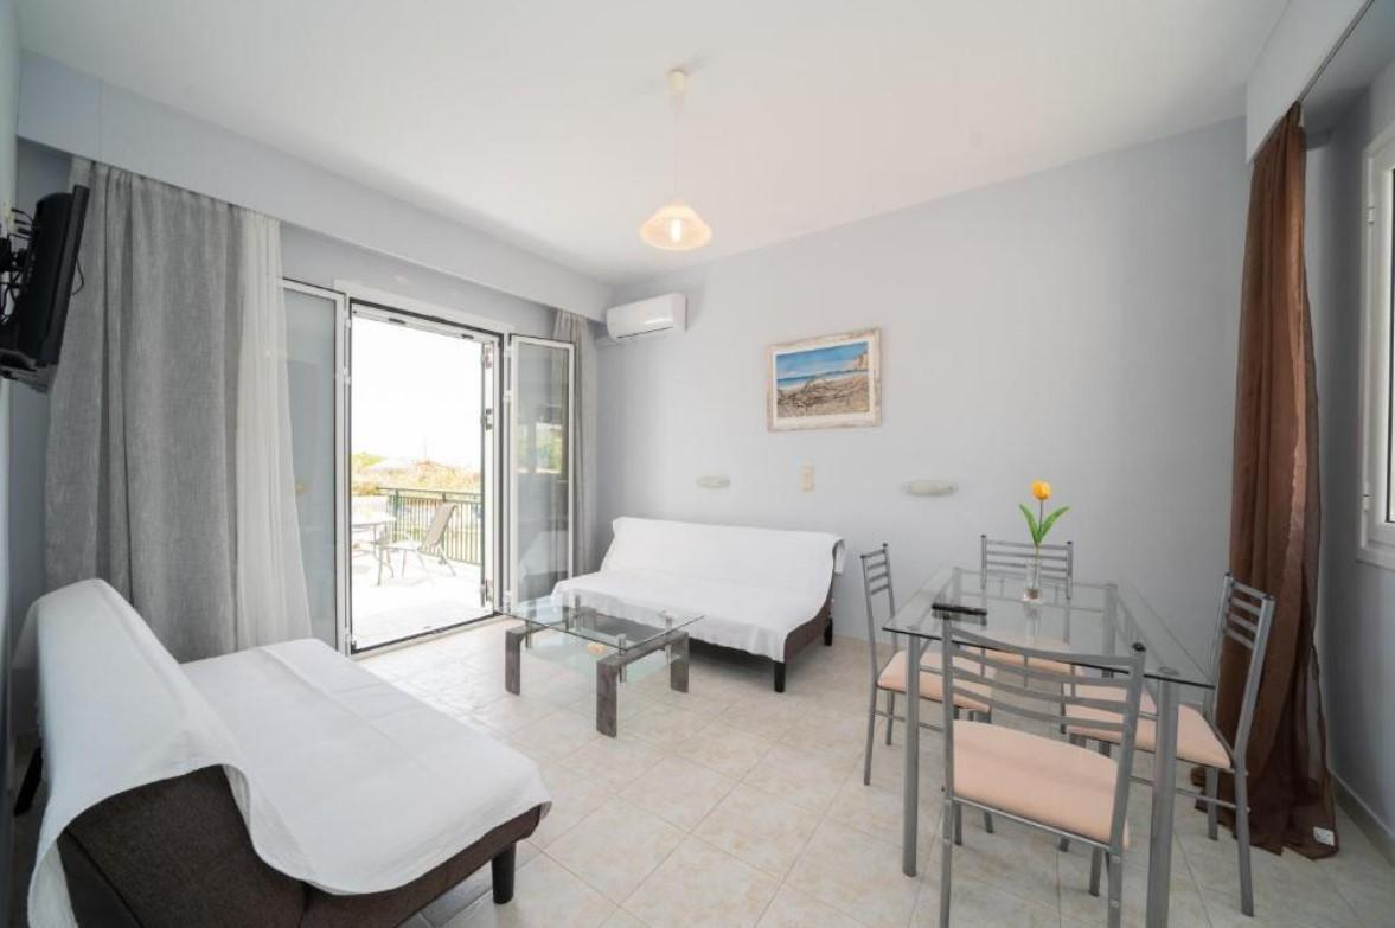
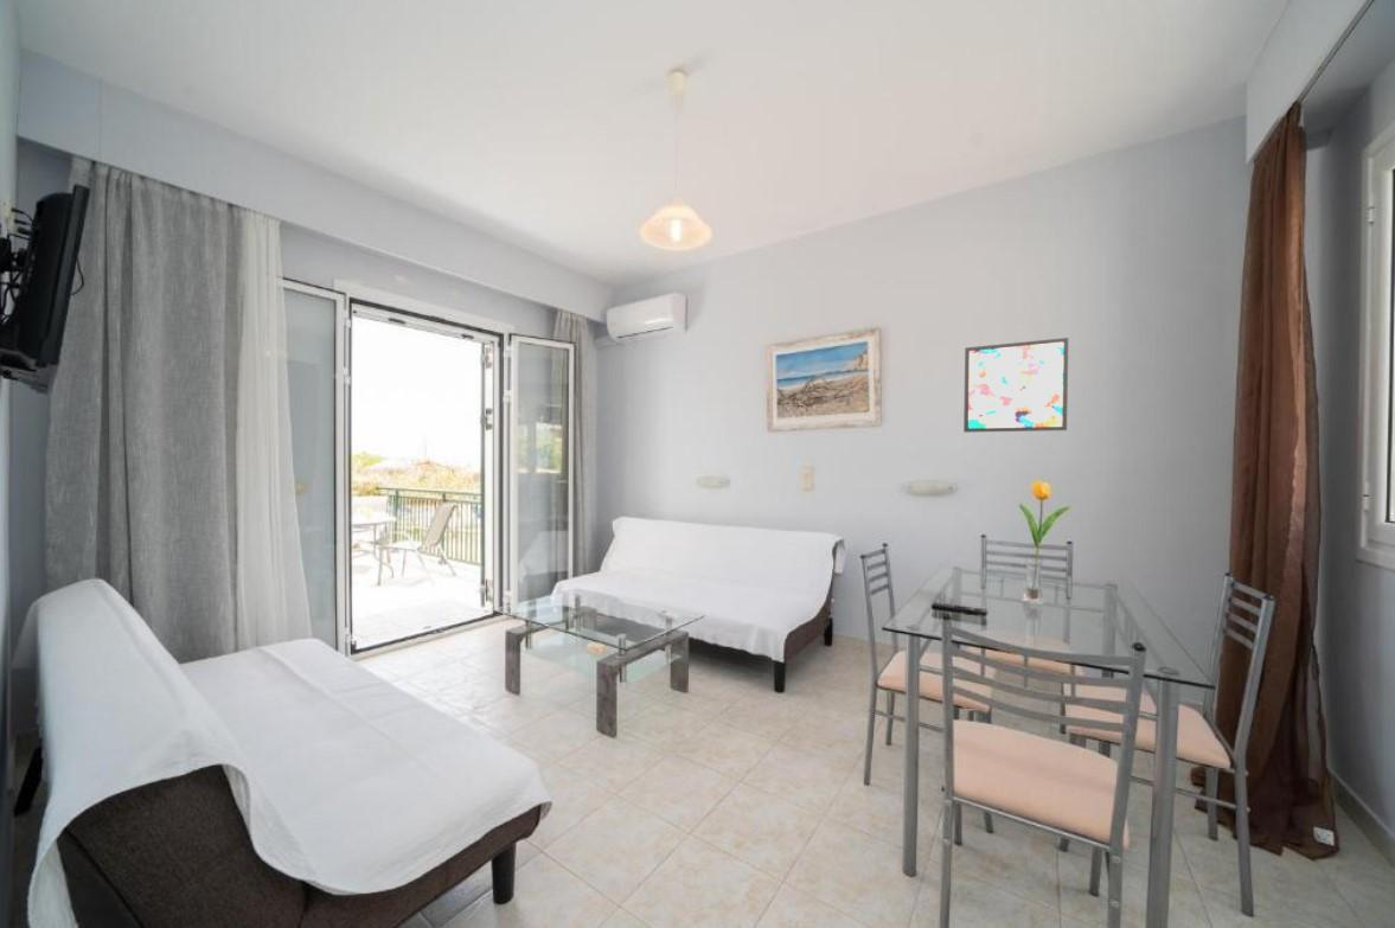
+ wall art [962,337,1069,434]
